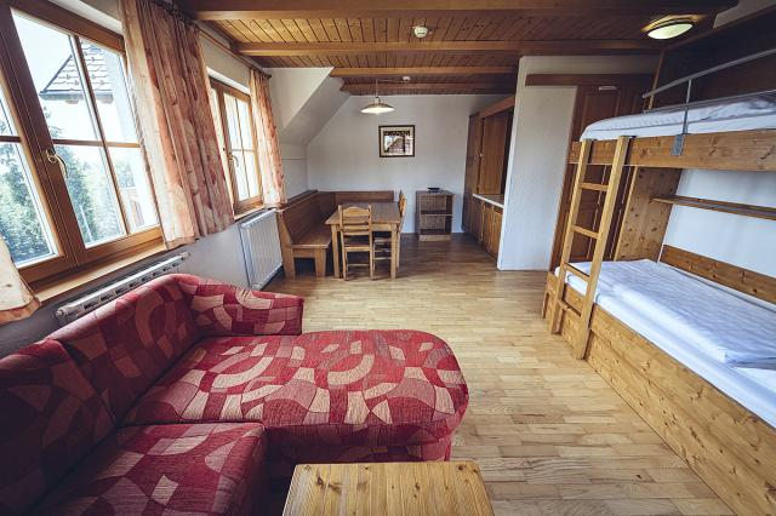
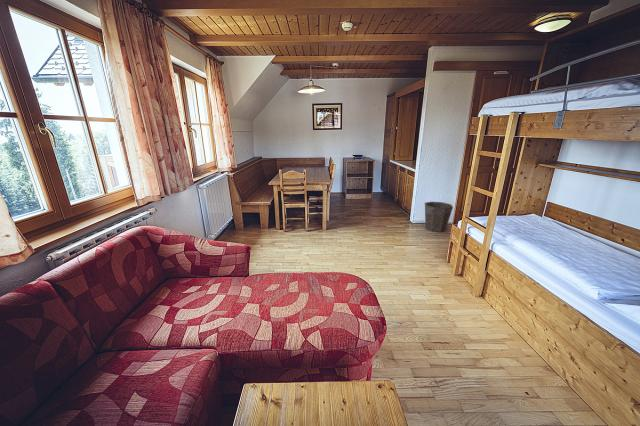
+ waste bin [424,201,454,233]
